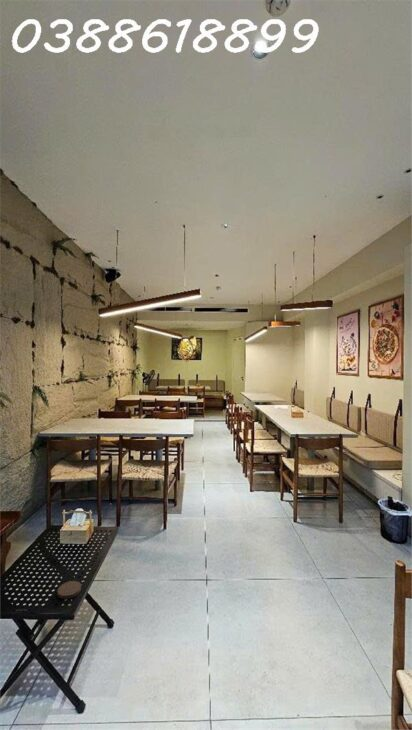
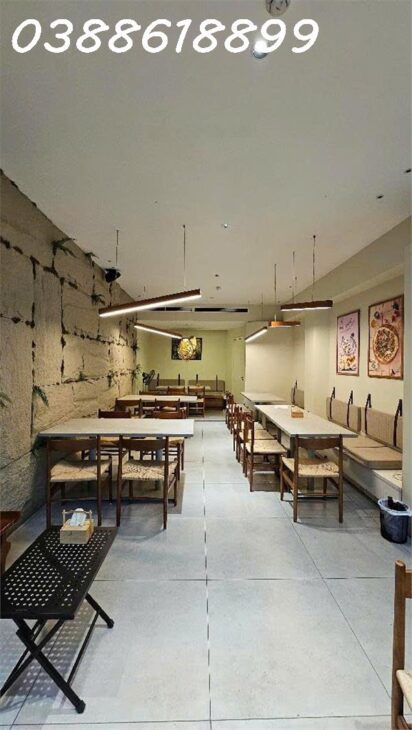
- coaster [57,580,82,600]
